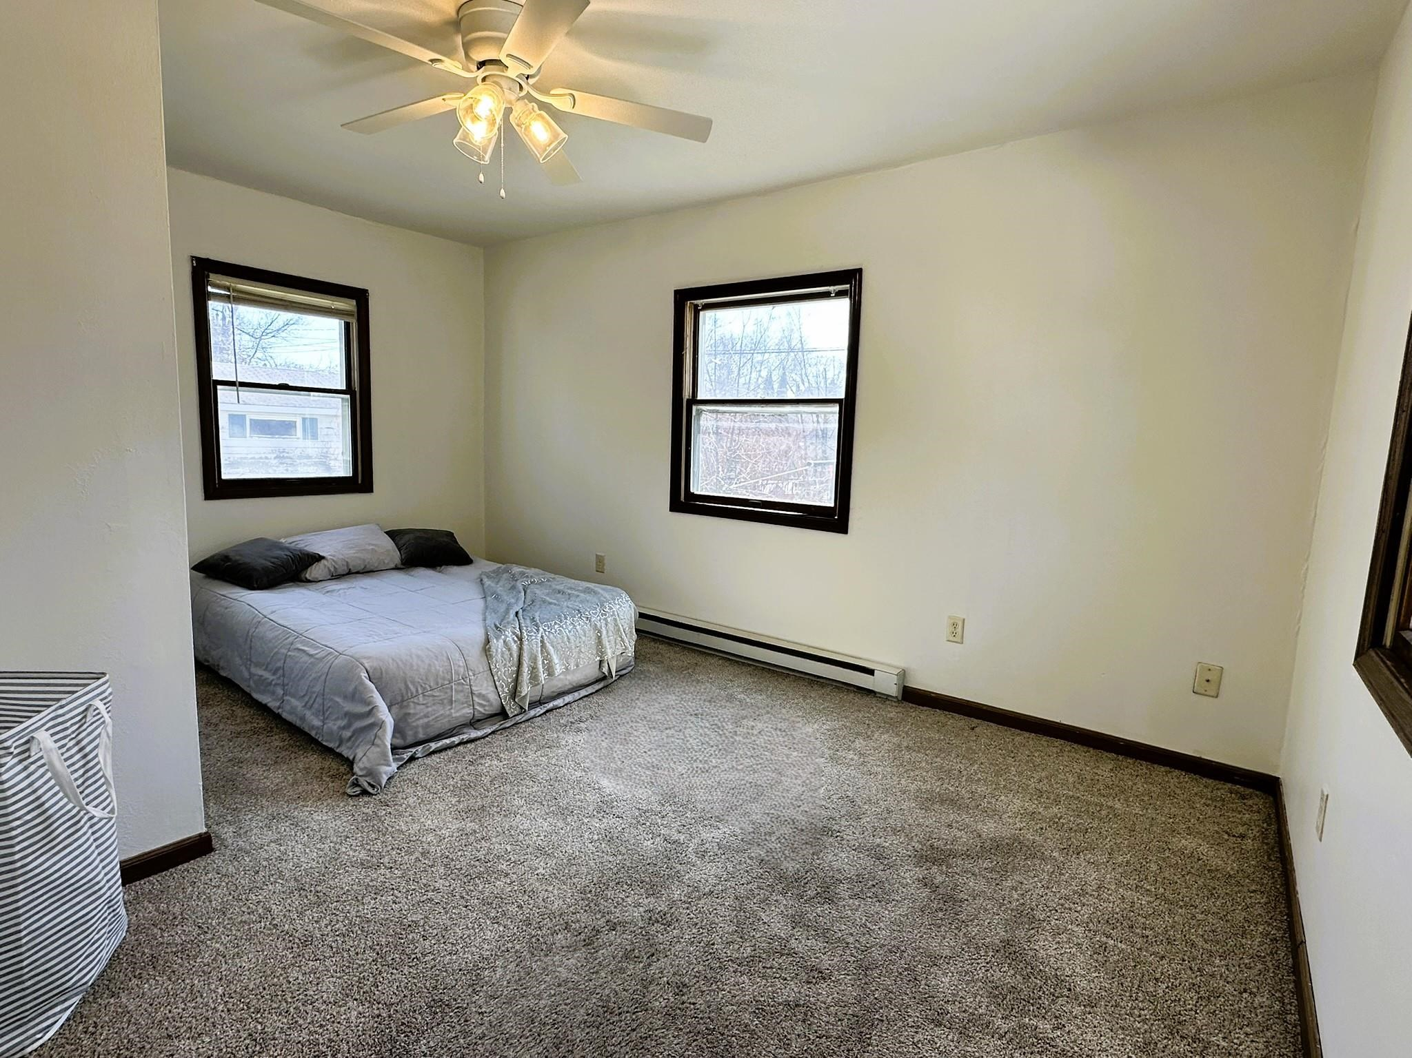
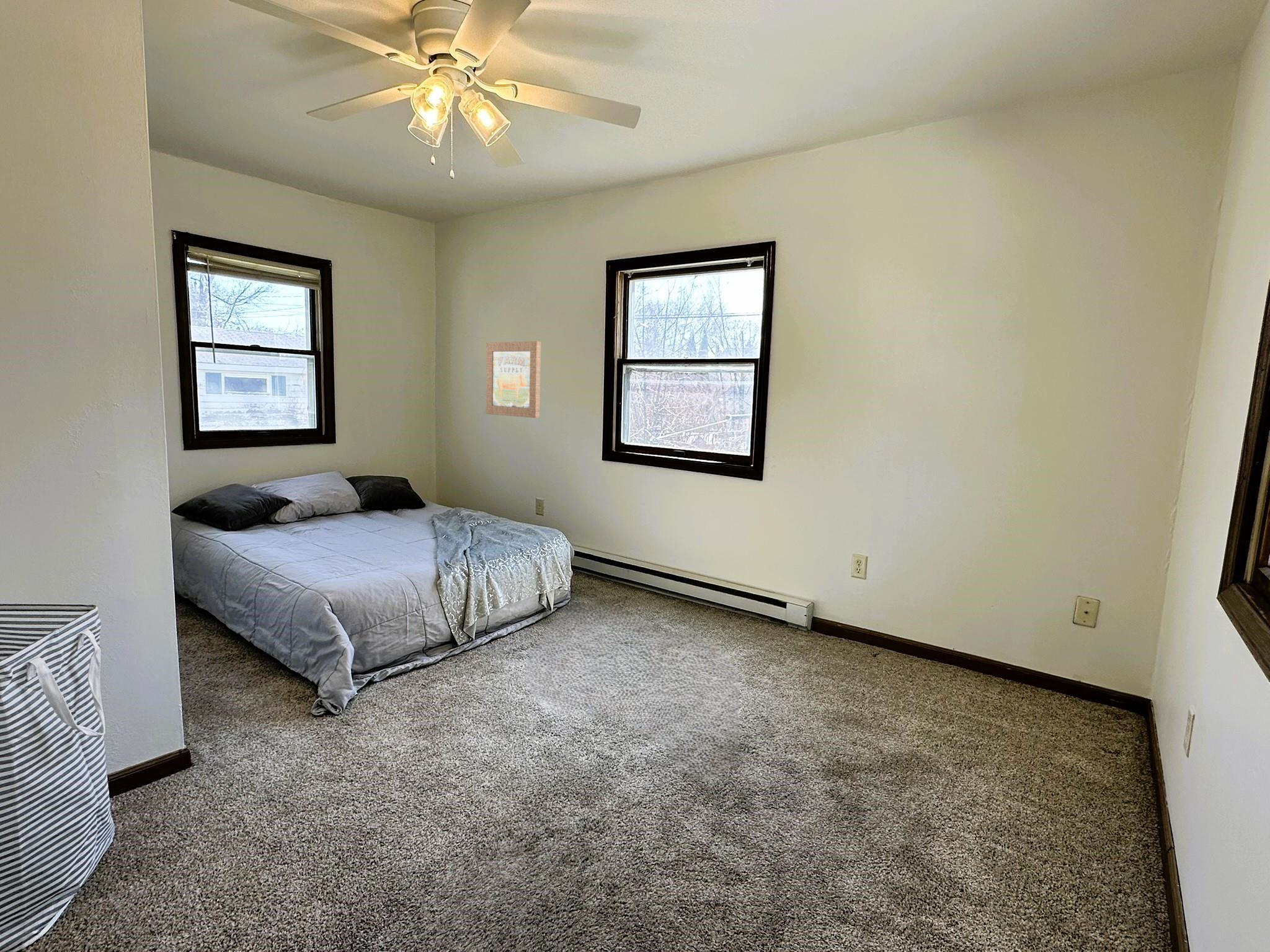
+ wall art [486,341,541,418]
